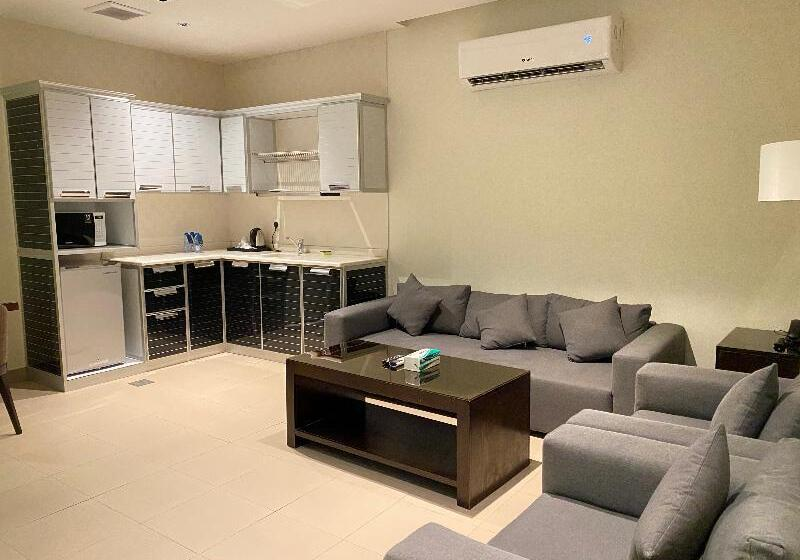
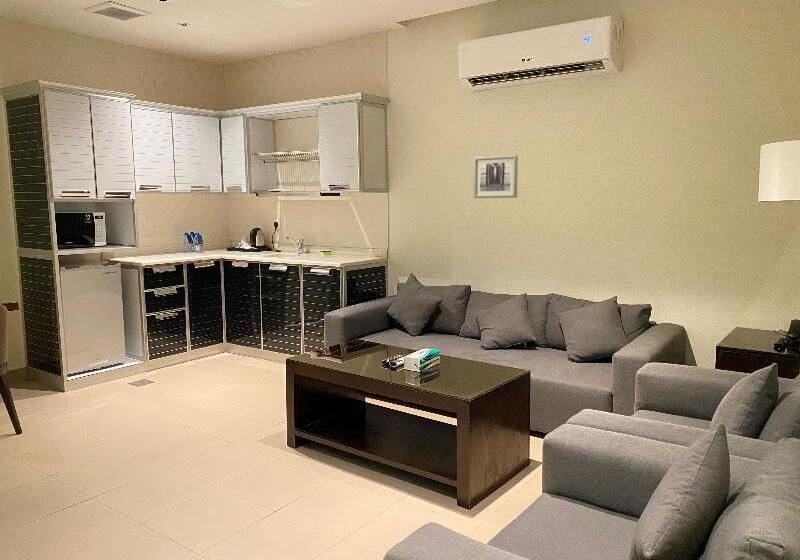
+ wall art [473,154,519,199]
